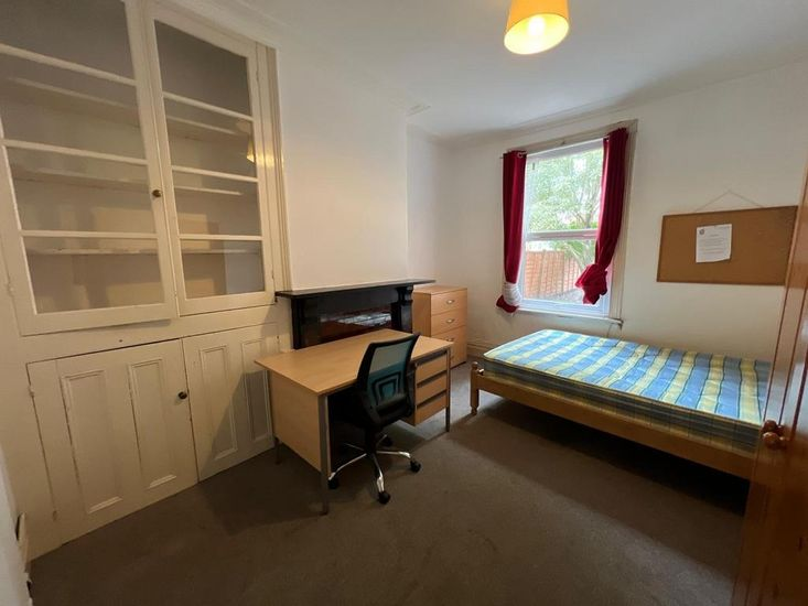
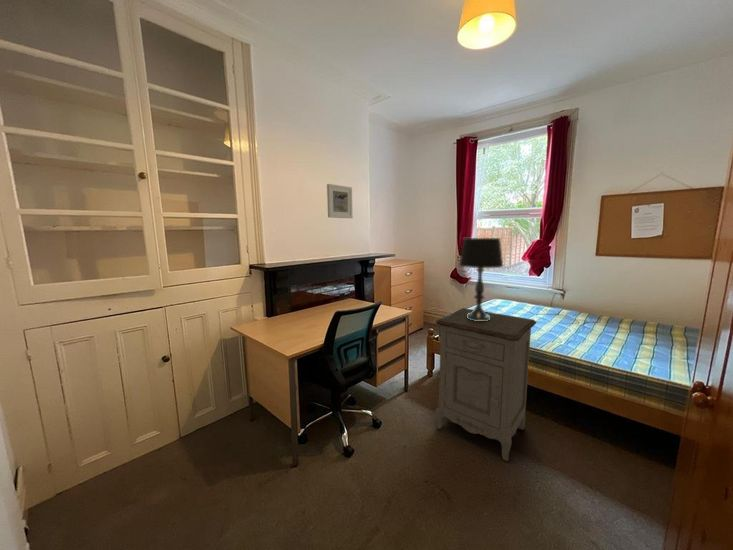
+ nightstand [434,307,538,462]
+ table lamp [458,237,505,321]
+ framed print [326,183,354,219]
